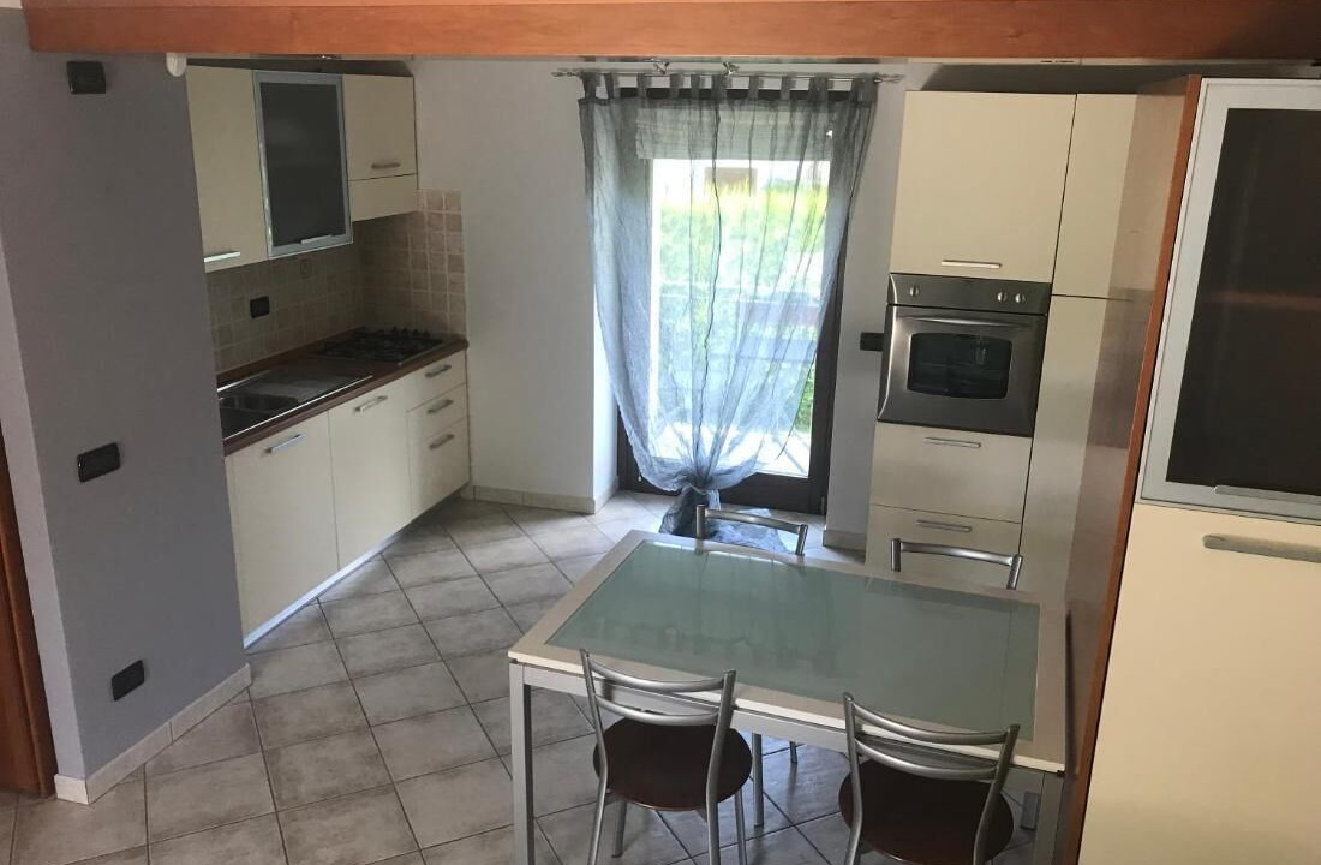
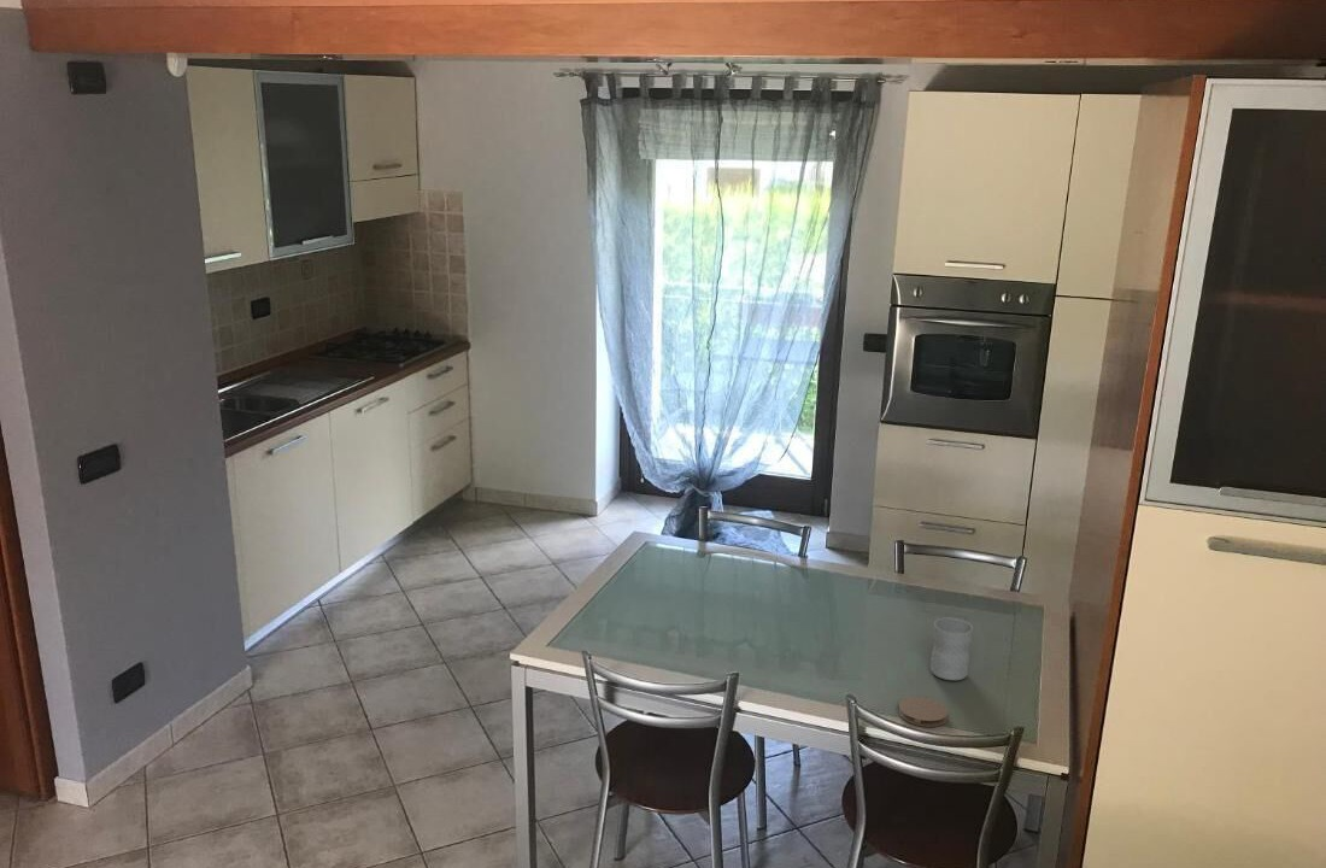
+ coaster [897,696,949,728]
+ mug [929,617,974,681]
